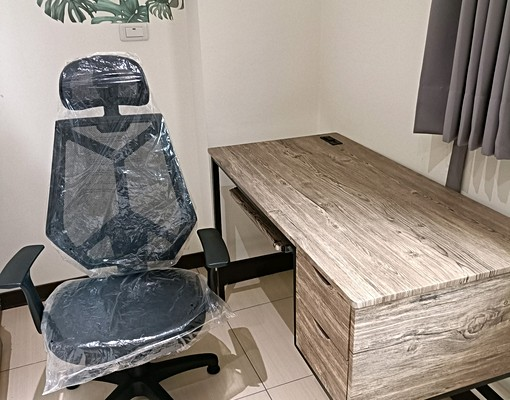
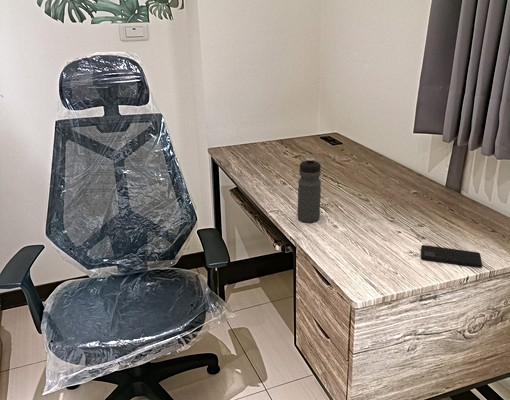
+ water bottle [297,157,322,223]
+ smartphone [420,244,483,268]
